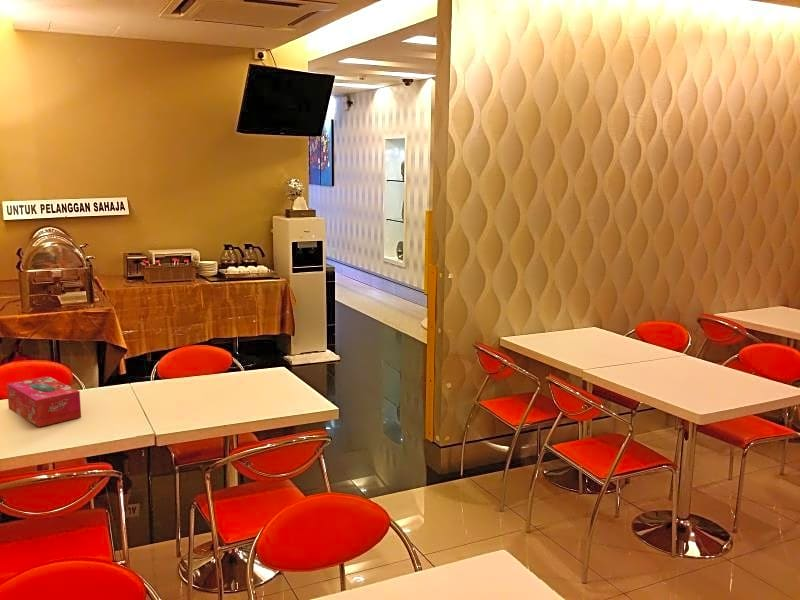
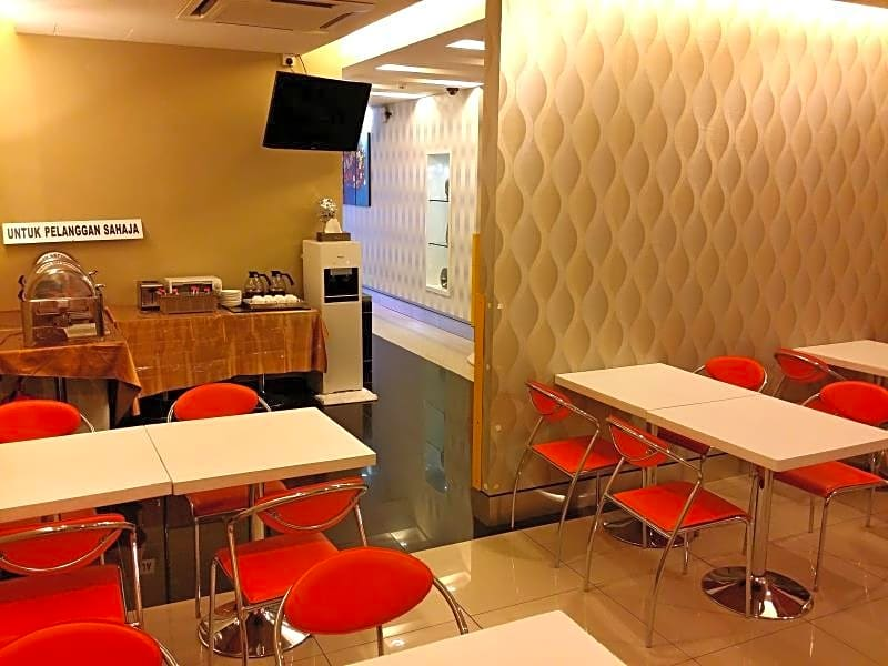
- tissue box [6,375,82,428]
